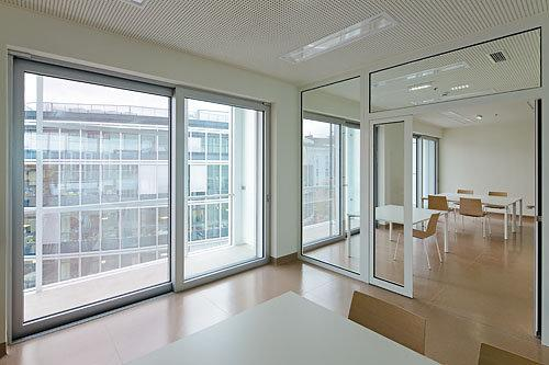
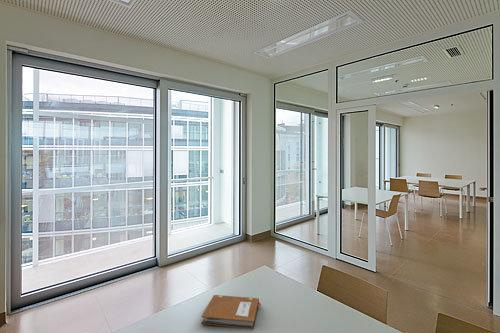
+ notebook [200,294,262,330]
